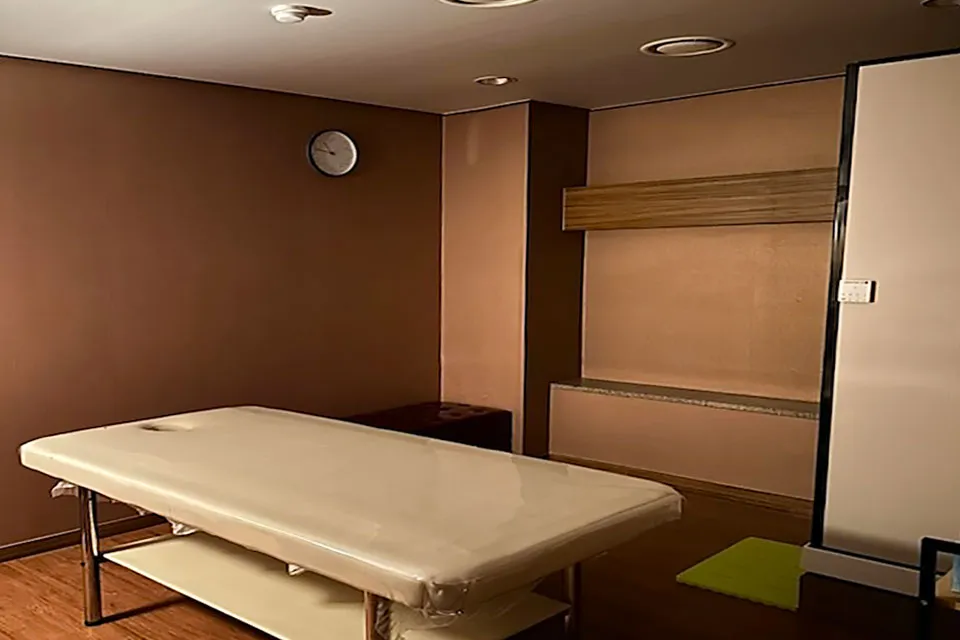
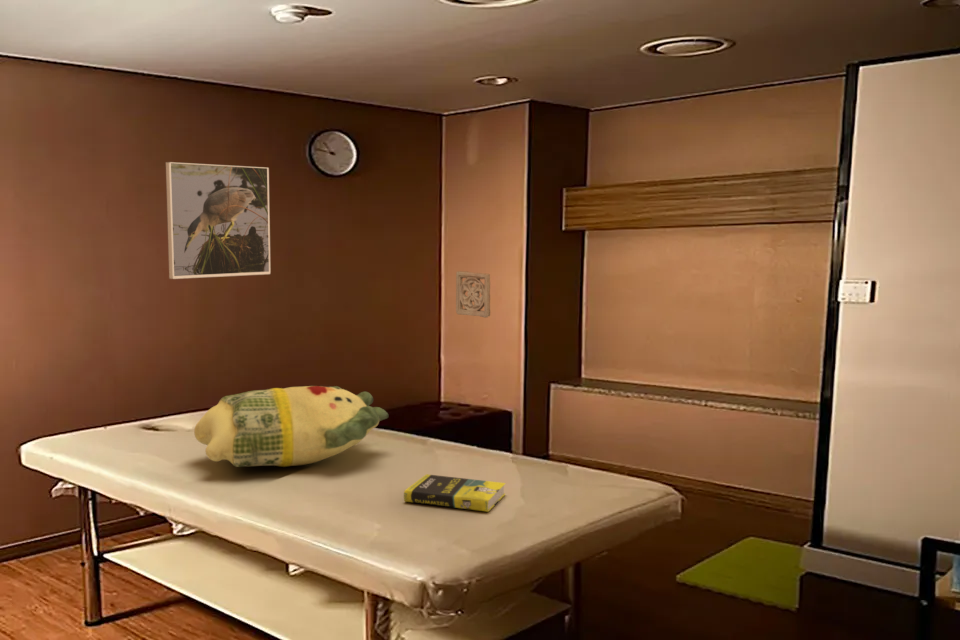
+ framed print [165,161,272,280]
+ book [403,473,507,513]
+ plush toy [193,385,389,468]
+ wall ornament [455,270,491,318]
